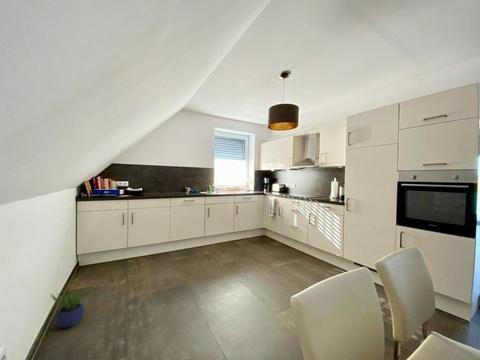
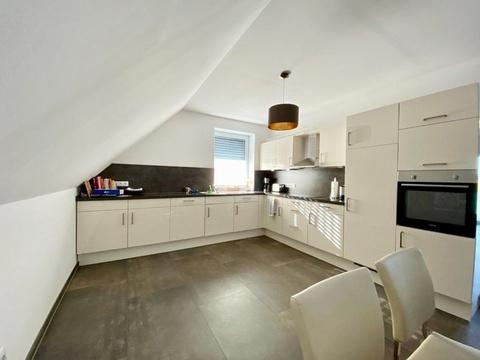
- potted plant [48,283,90,328]
